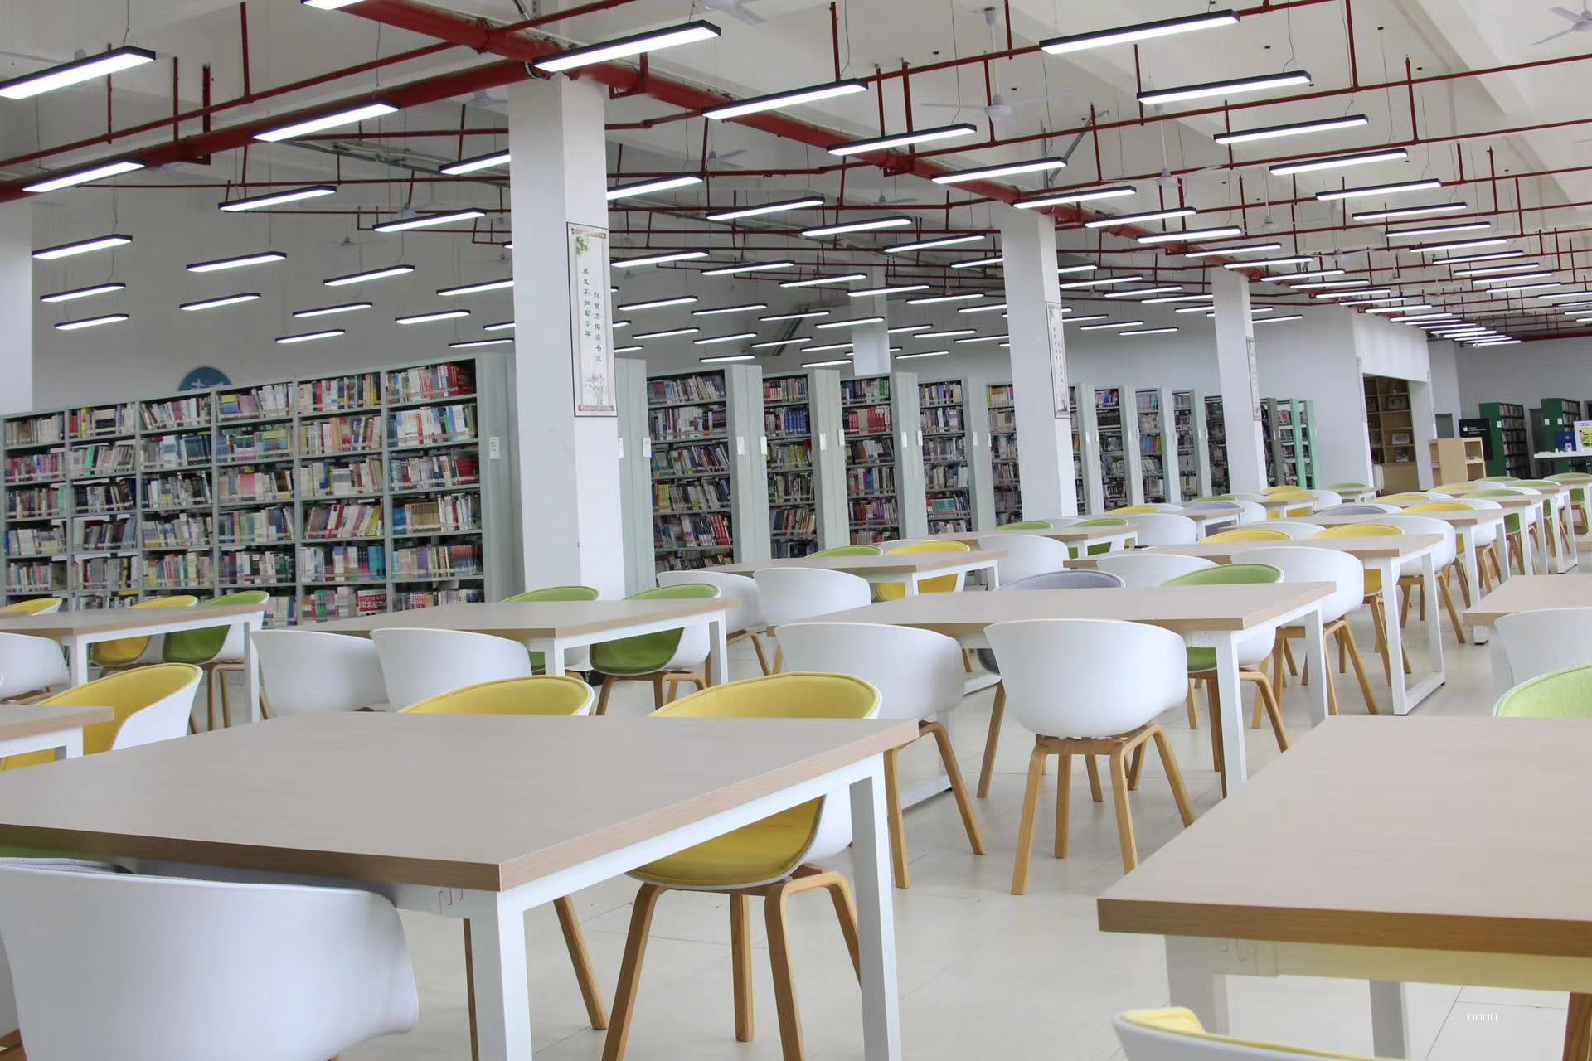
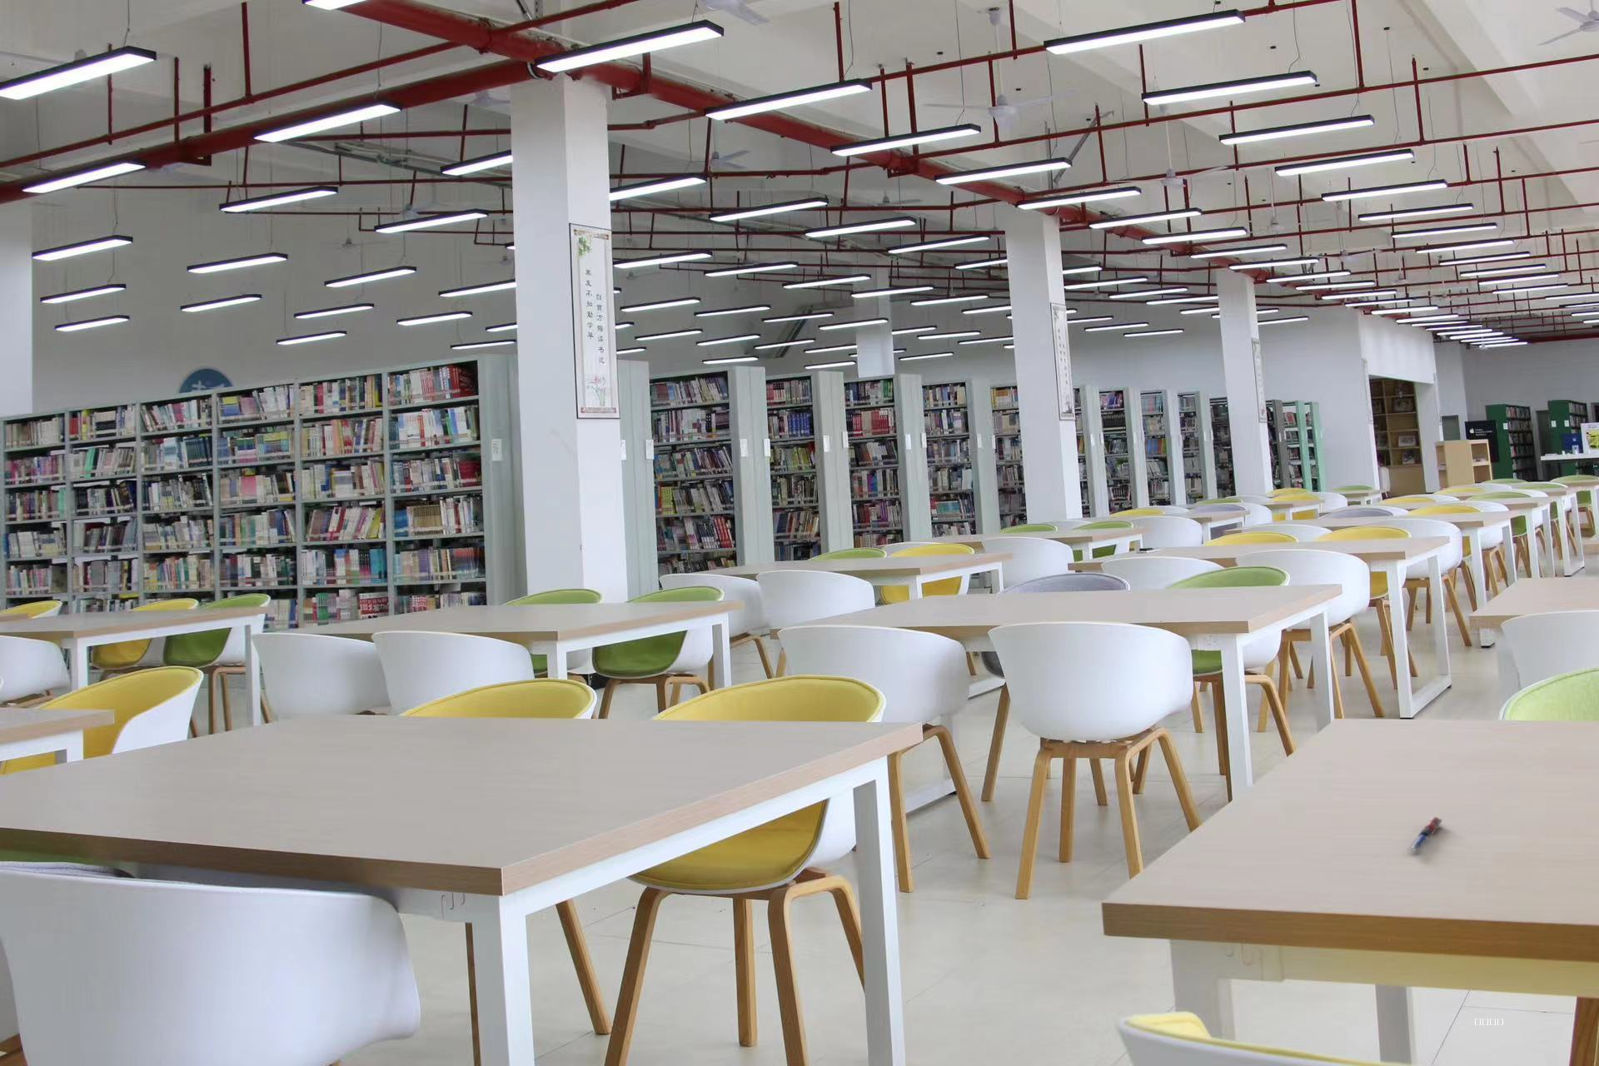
+ pen [1406,816,1443,852]
